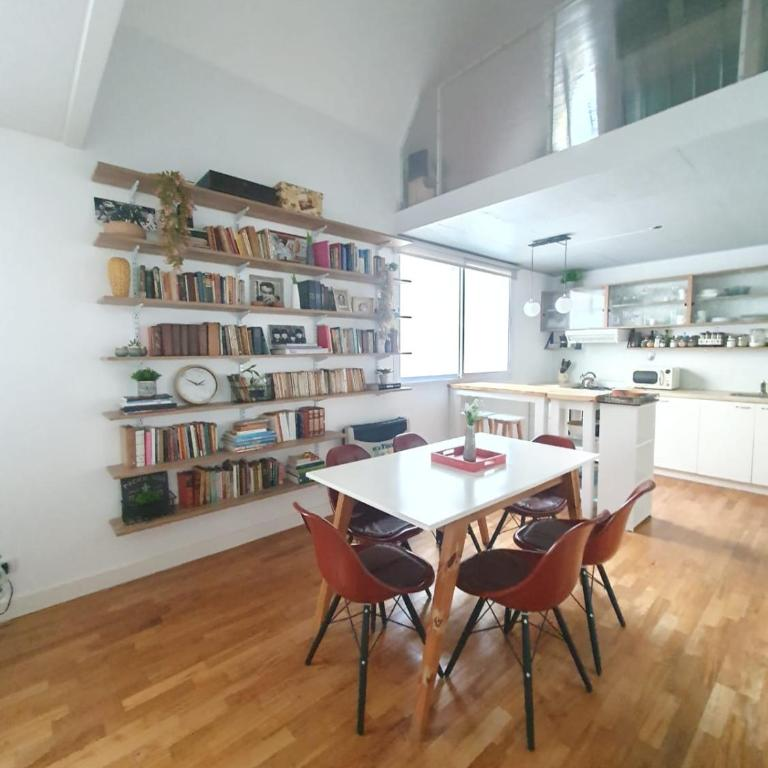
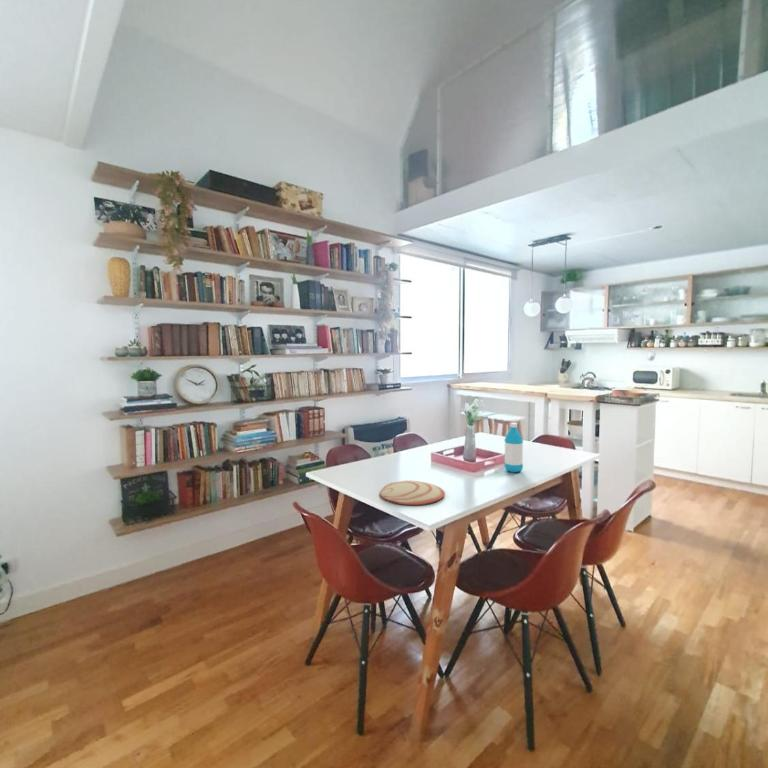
+ plate [379,480,446,506]
+ water bottle [503,422,524,473]
